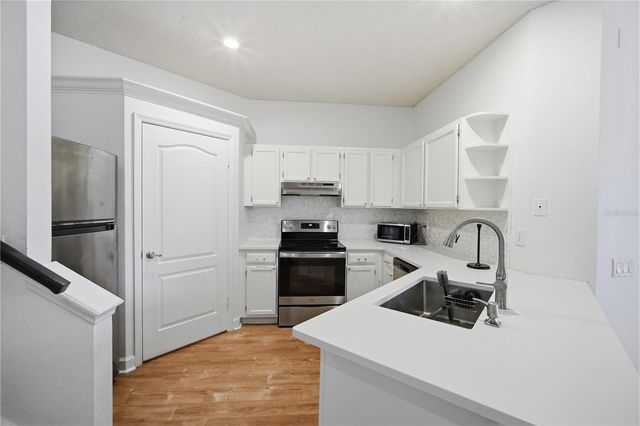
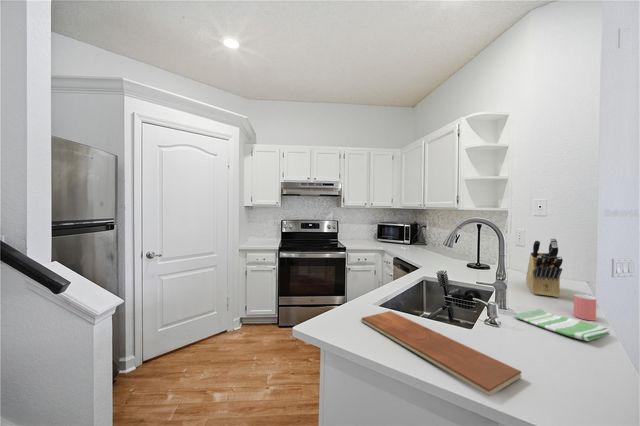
+ dish towel [513,308,611,342]
+ chopping board [360,310,522,397]
+ knife block [525,237,564,298]
+ cup [573,293,597,321]
